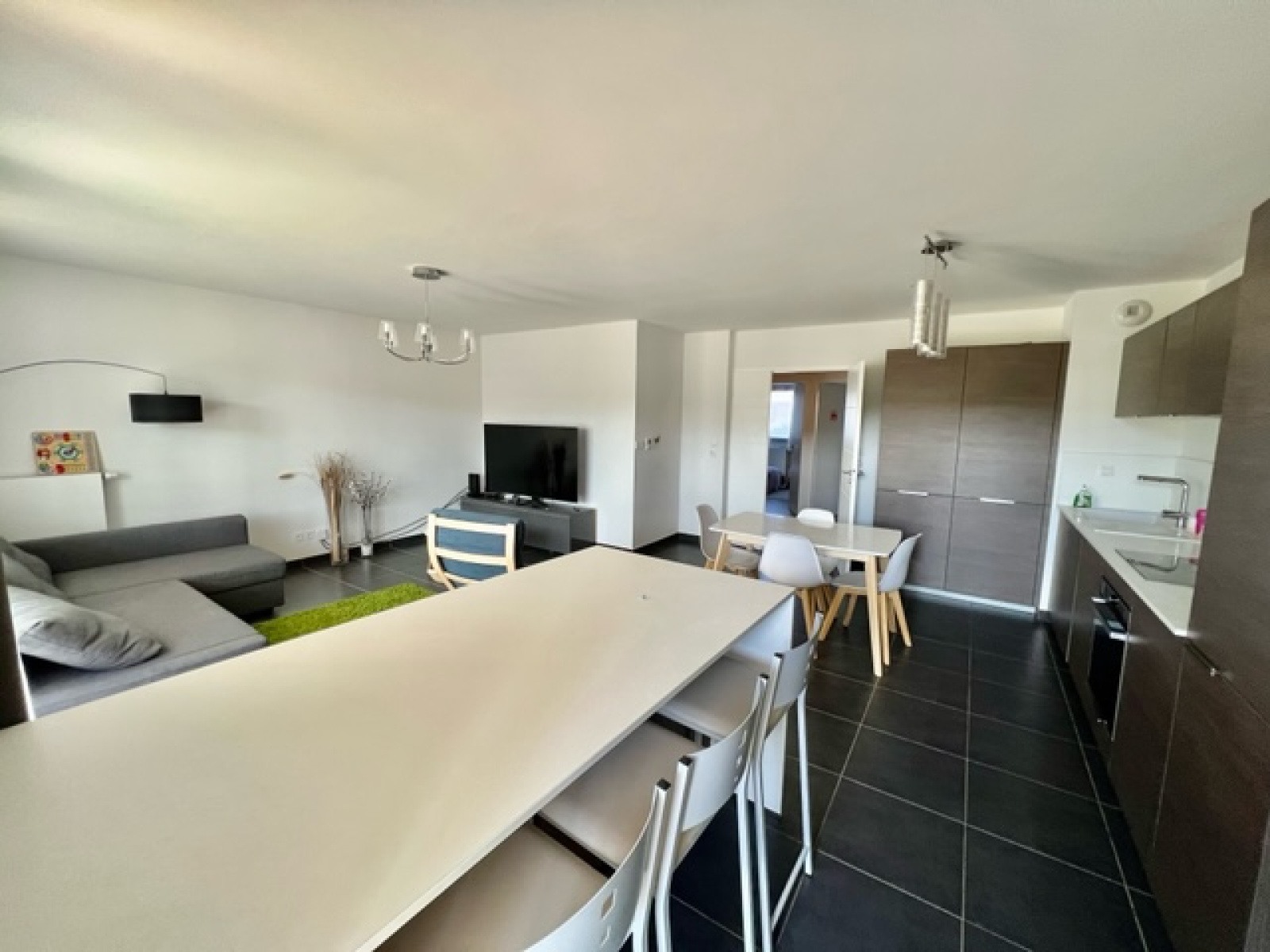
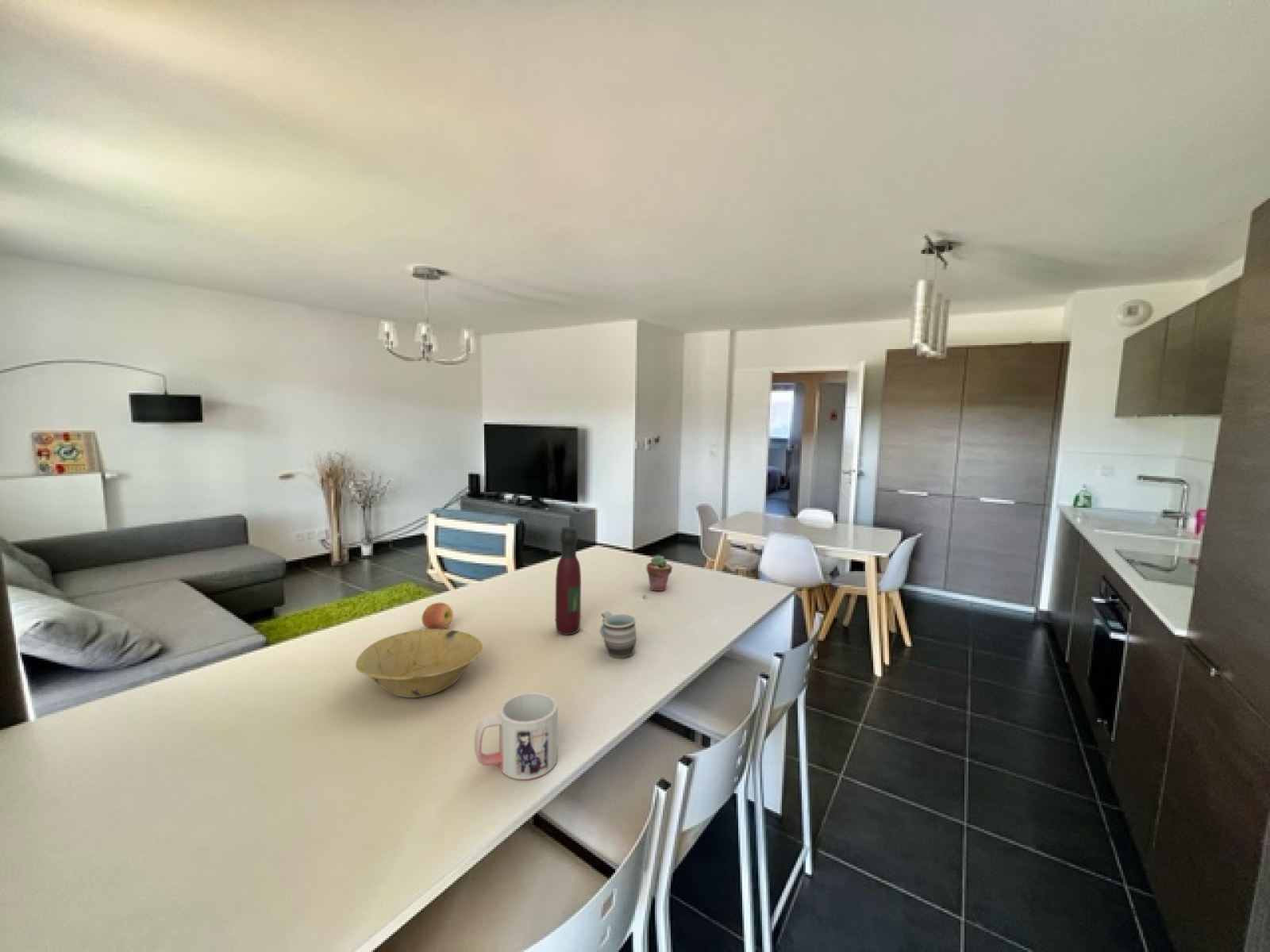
+ apple [421,602,454,629]
+ mug [474,691,559,781]
+ wine bottle [555,526,582,635]
+ potted succulent [646,554,673,592]
+ bowl [355,628,483,699]
+ mug [599,611,637,659]
